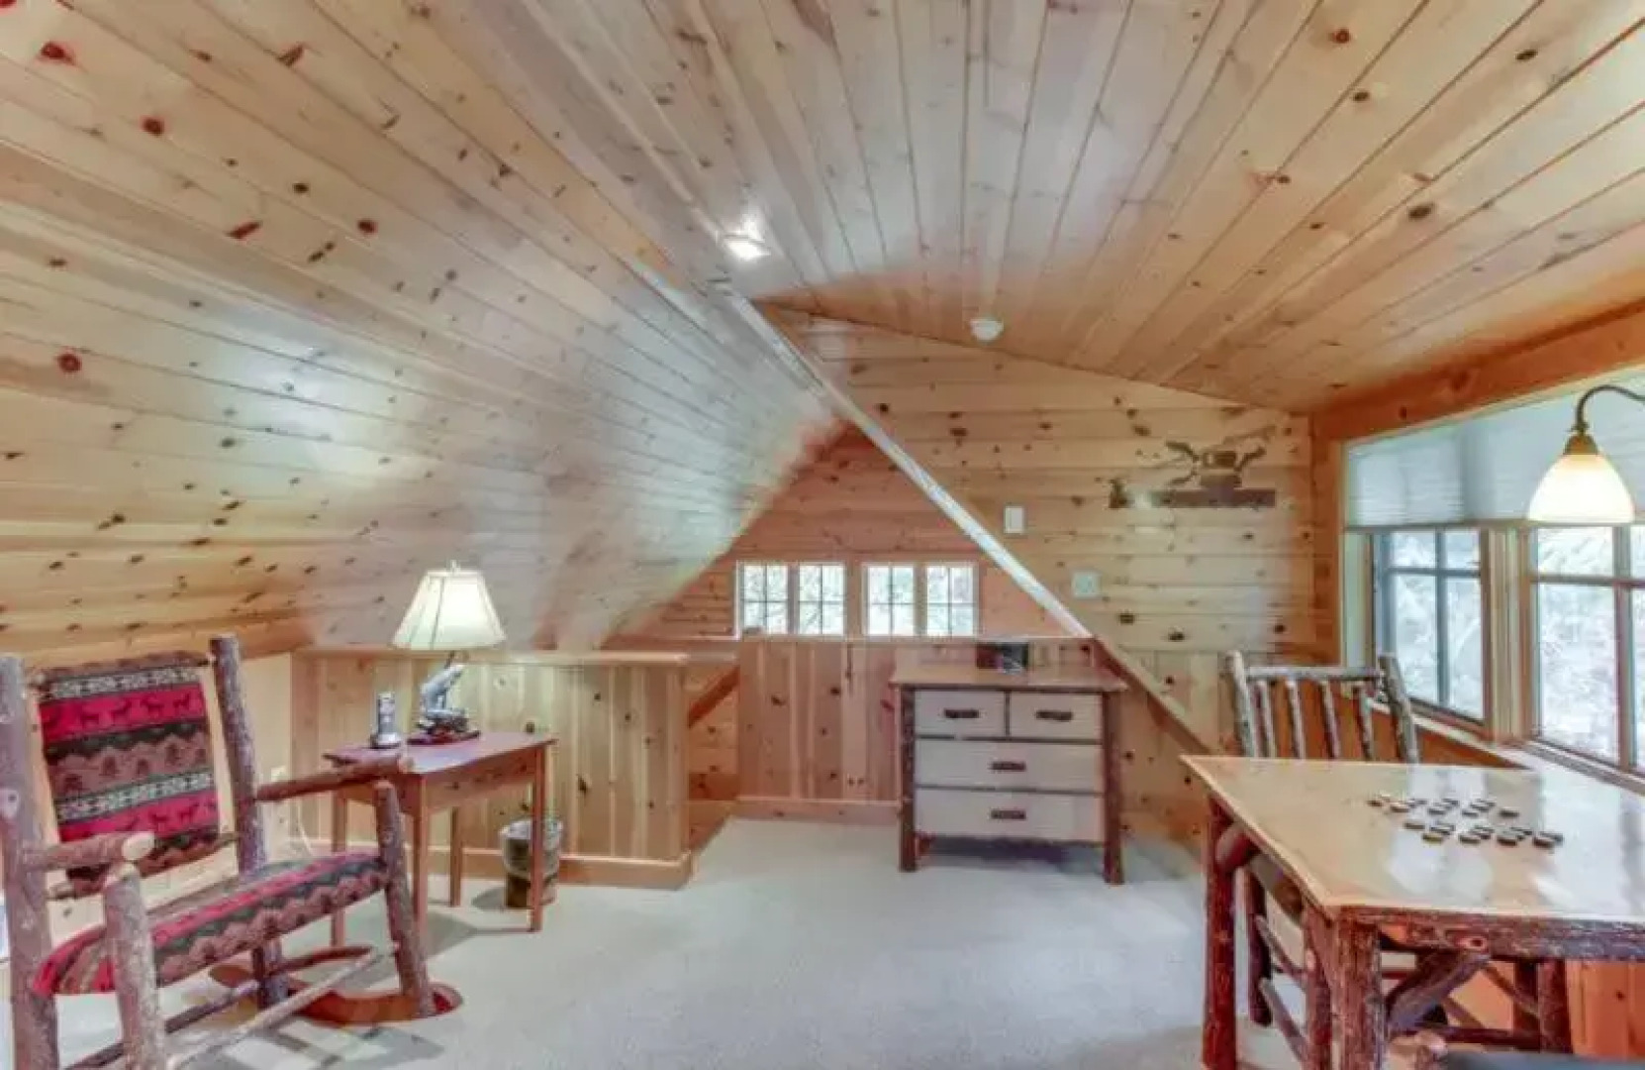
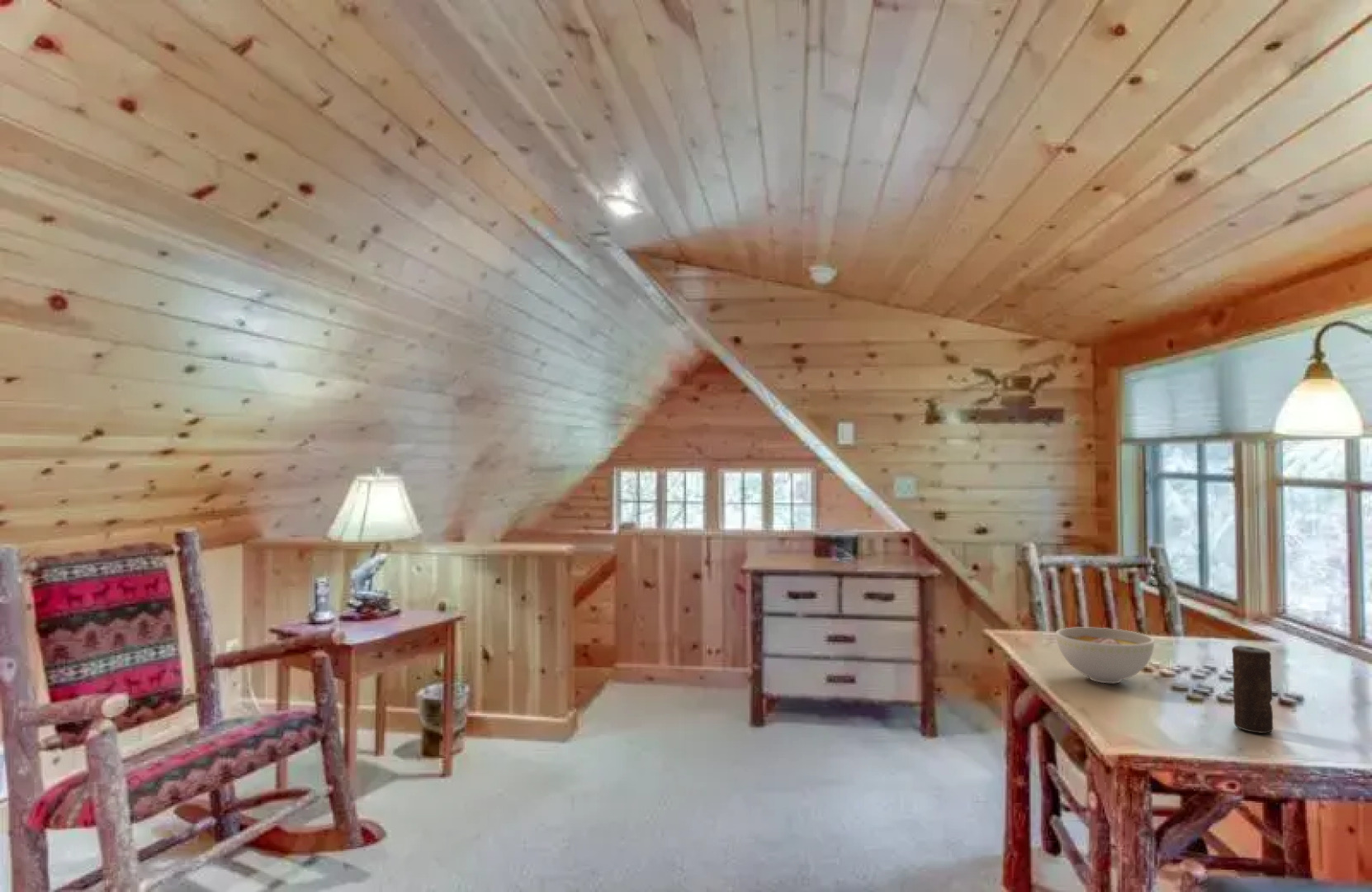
+ bowl [1055,627,1155,684]
+ candle [1231,645,1274,734]
